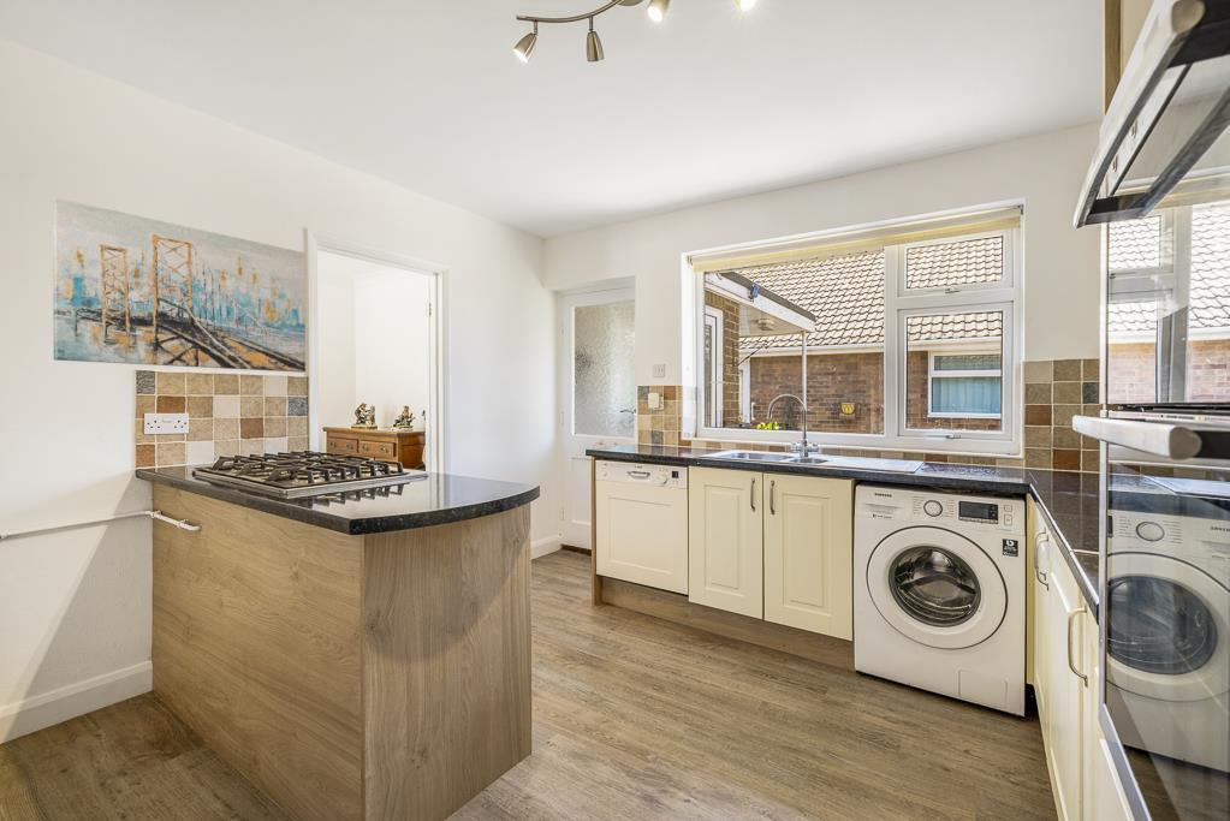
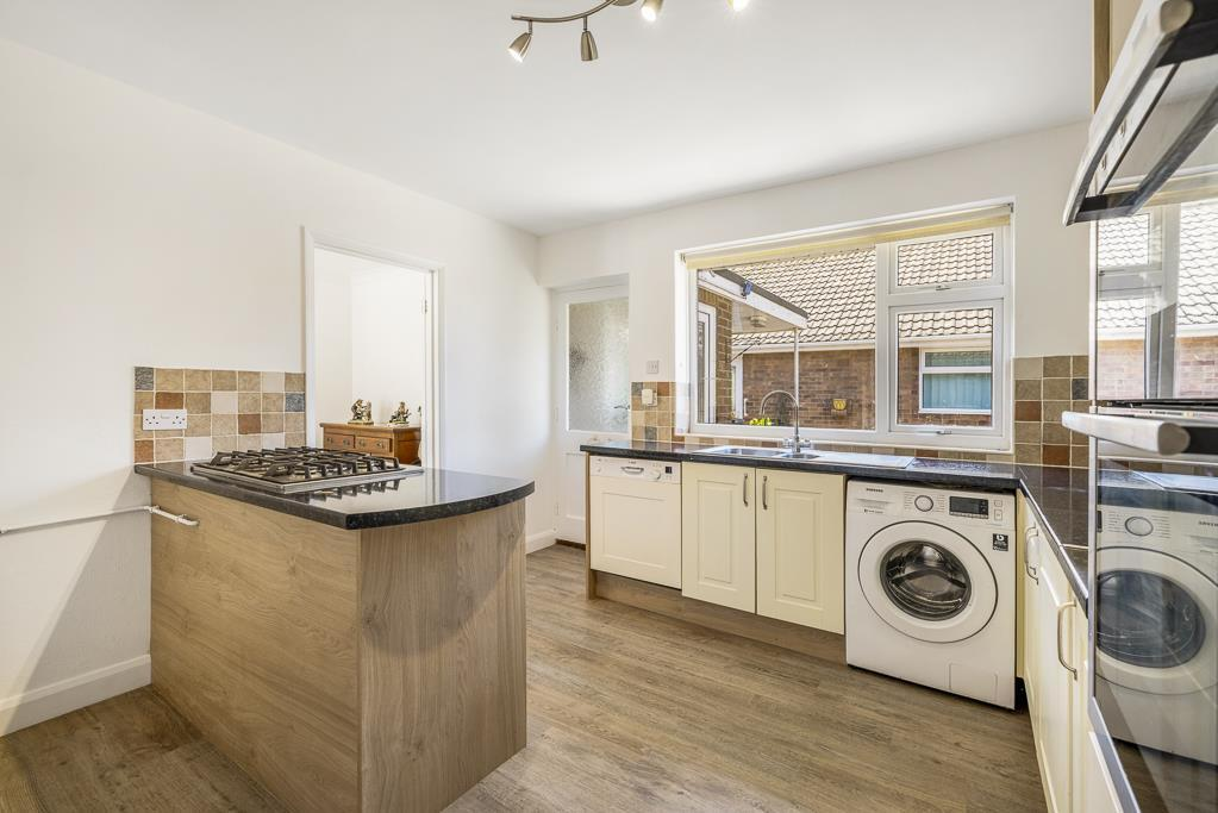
- wall art [52,196,307,374]
